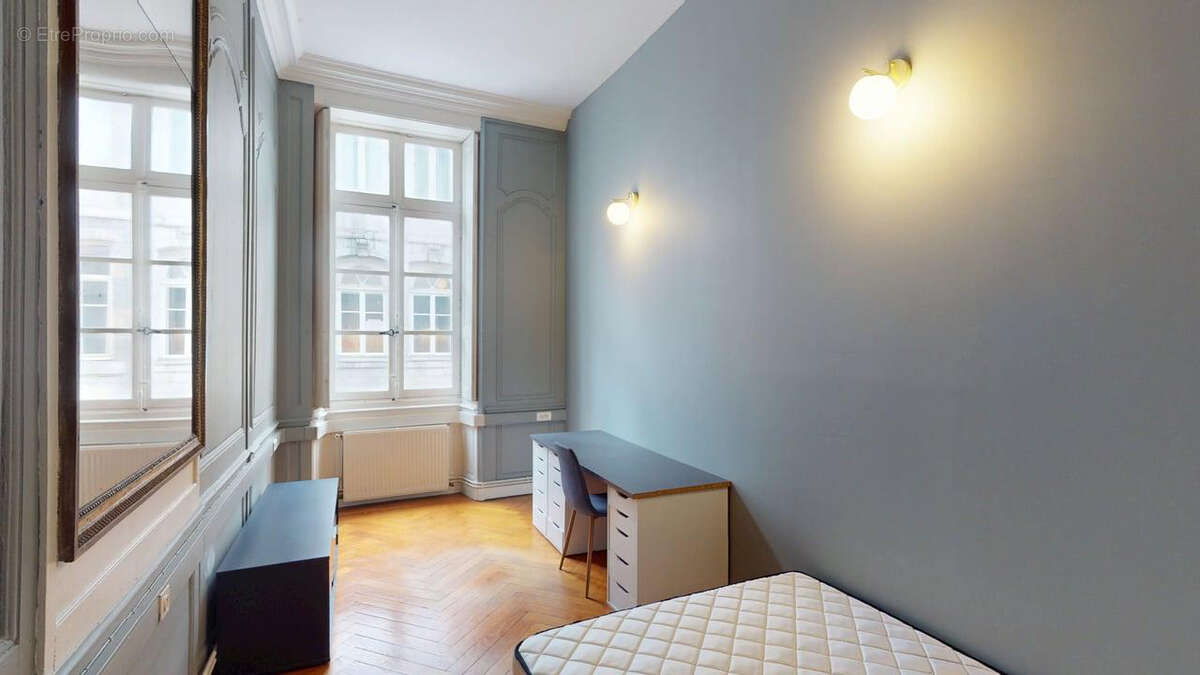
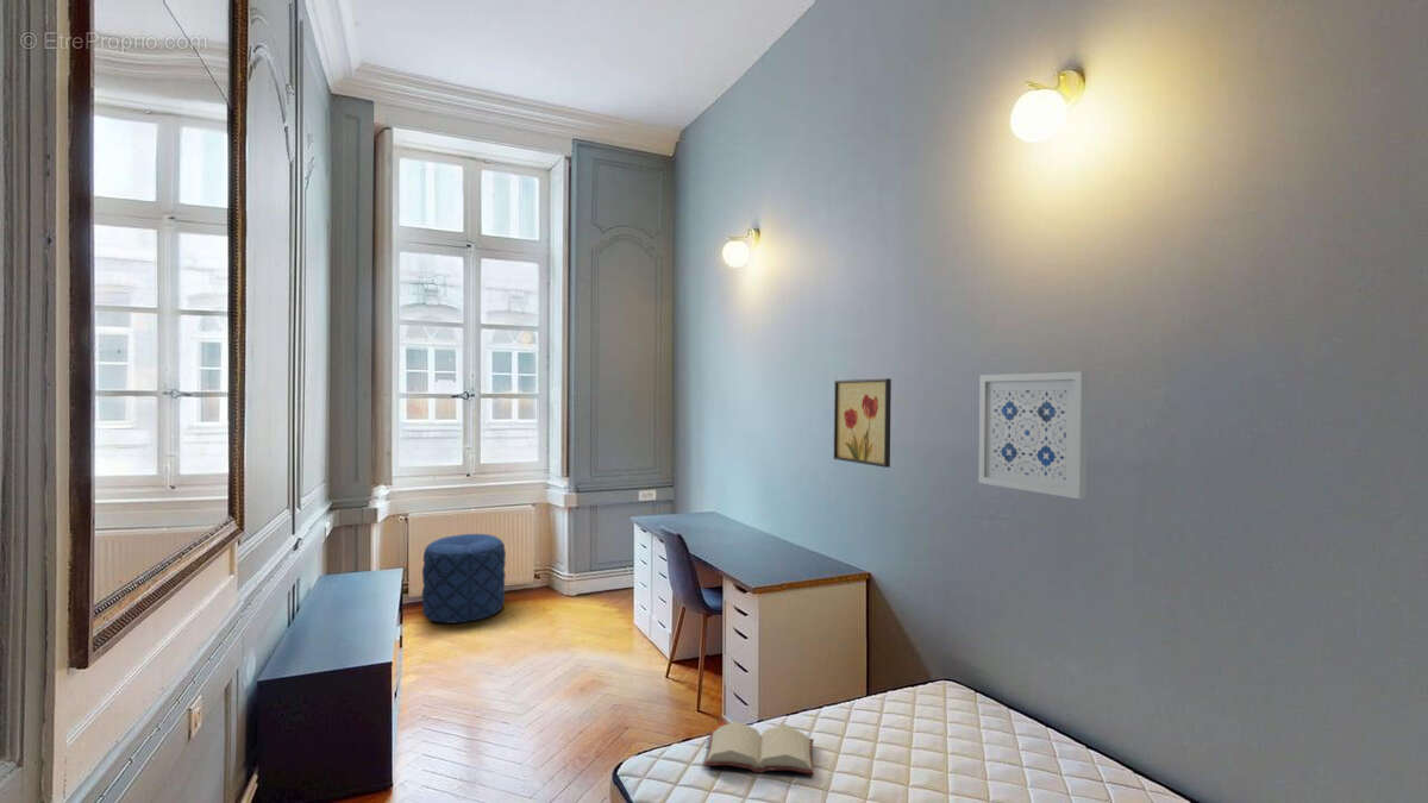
+ wall art [977,371,1089,500]
+ hardback book [703,720,815,776]
+ pouf [421,533,507,625]
+ wall art [833,377,892,469]
